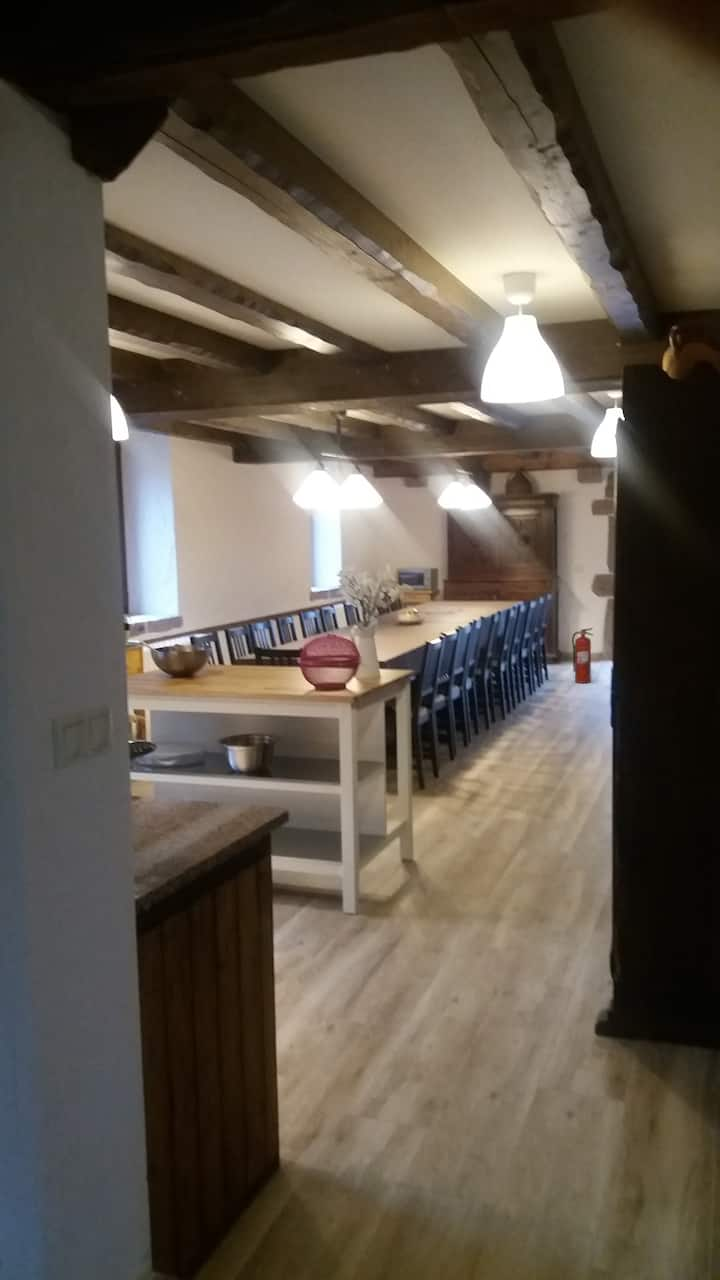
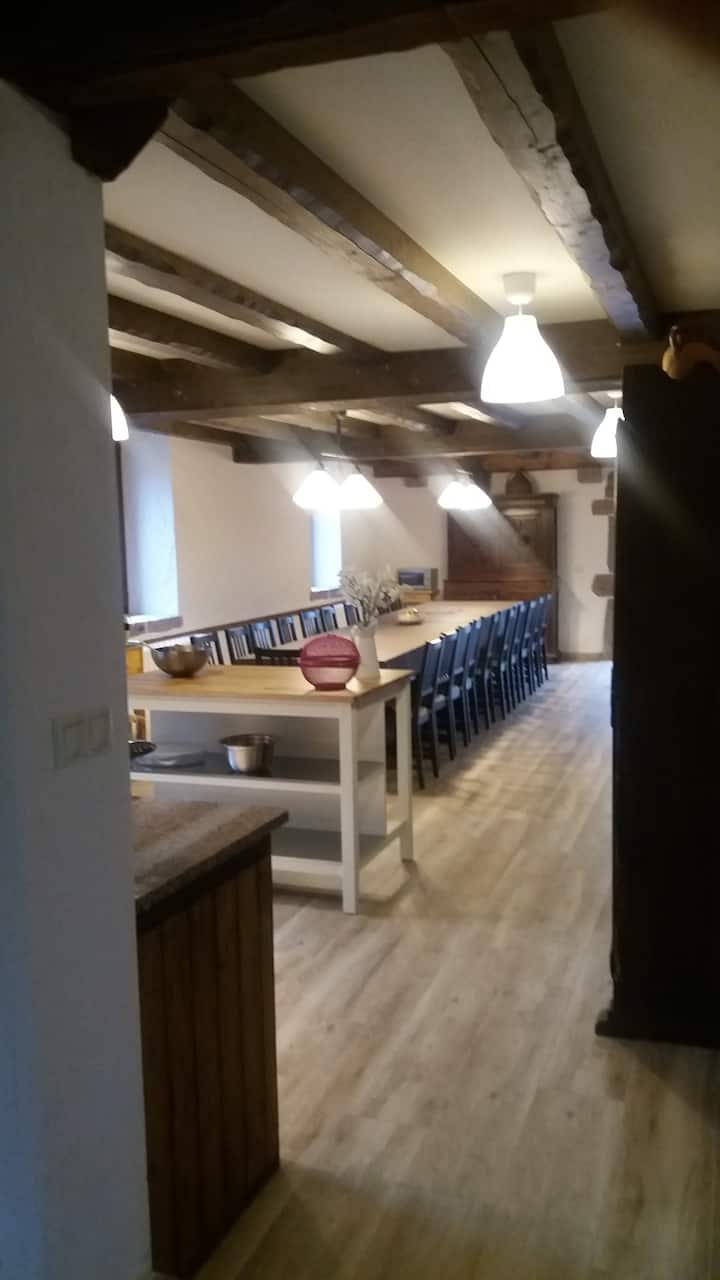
- fire extinguisher [571,627,594,684]
